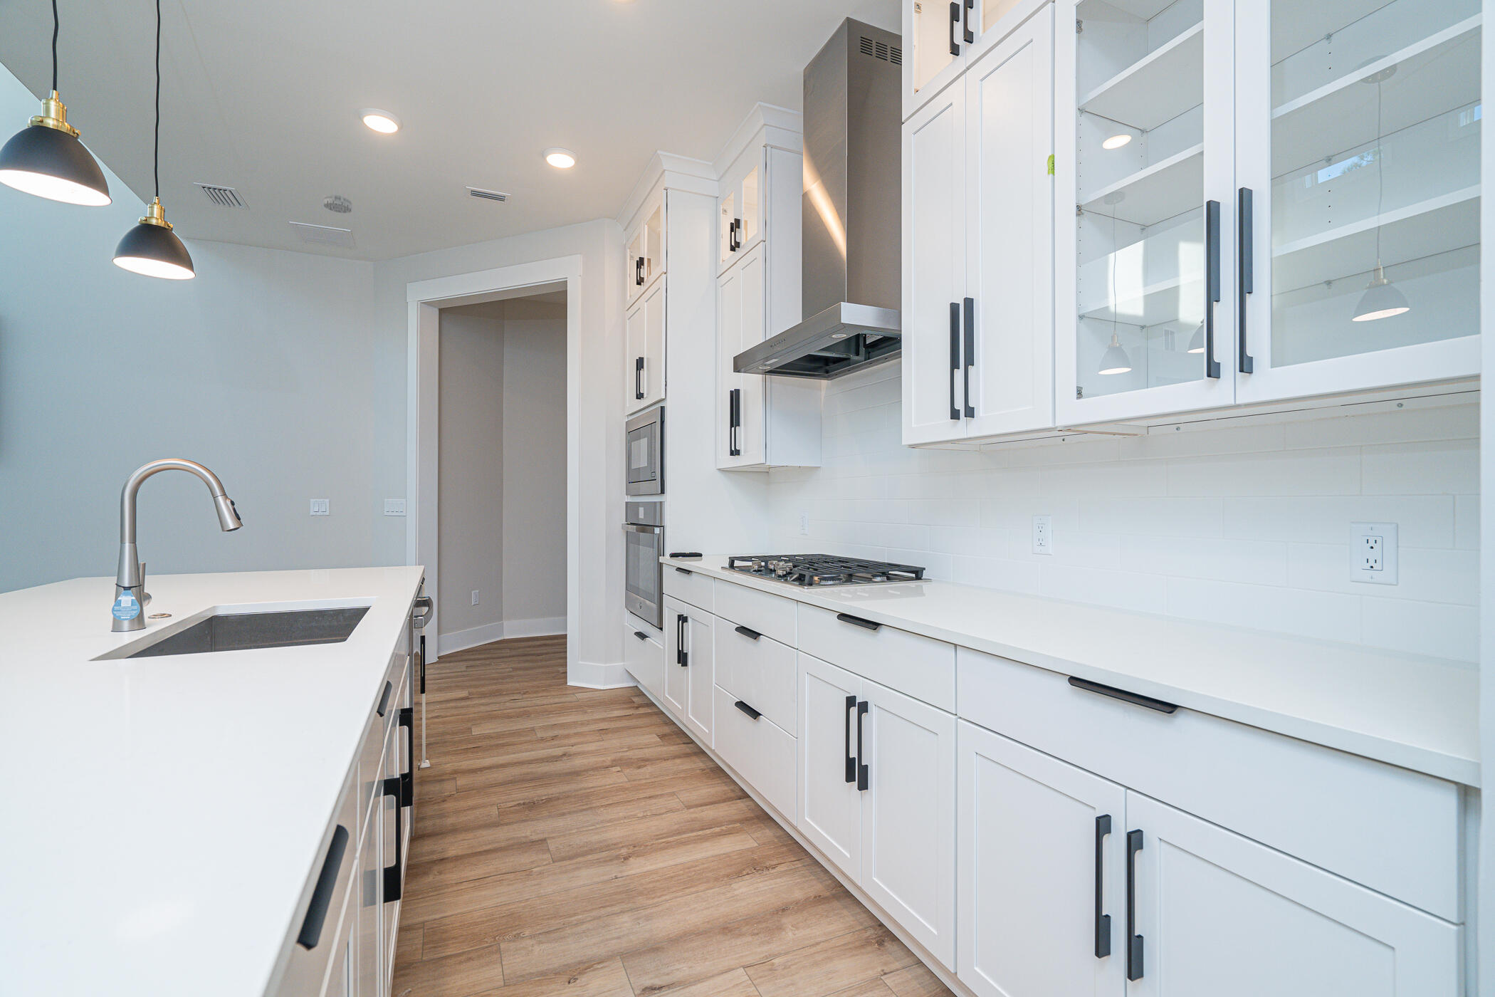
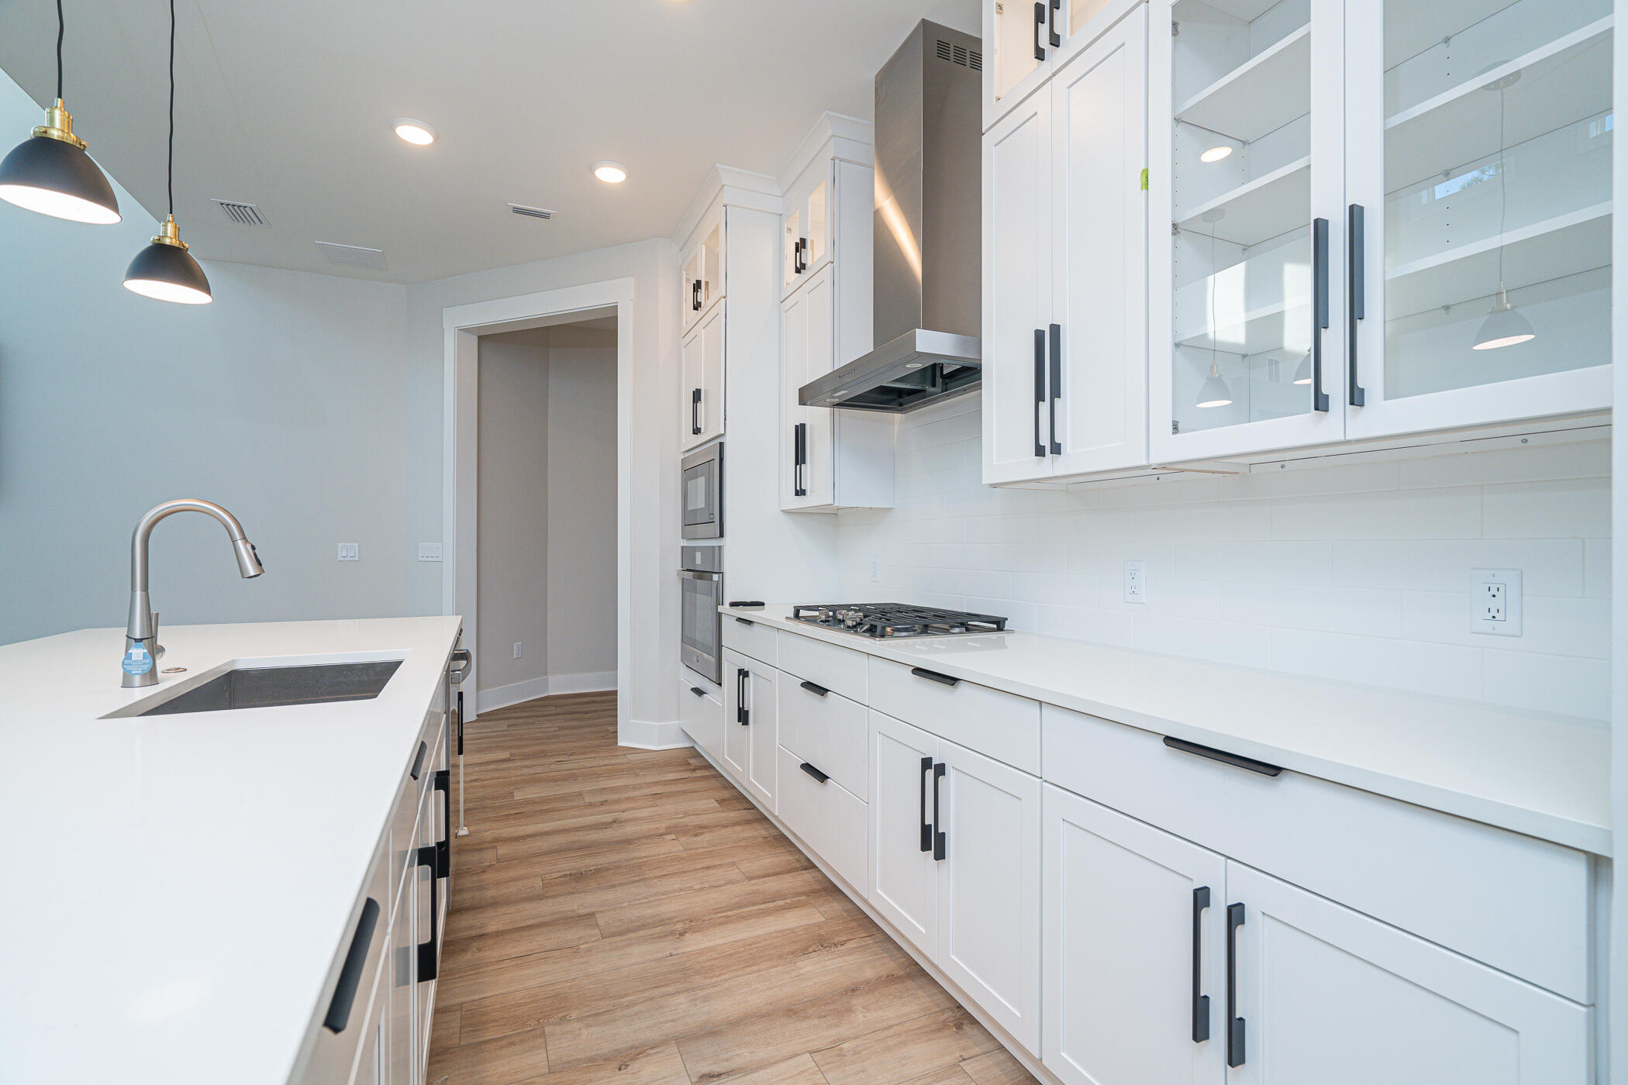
- smoke detector [323,194,353,214]
